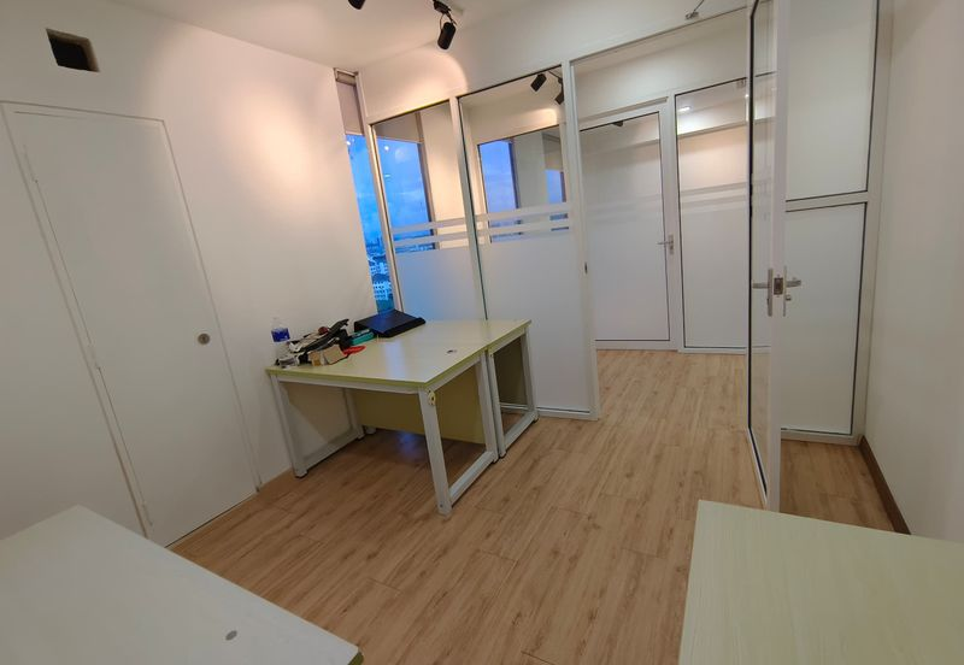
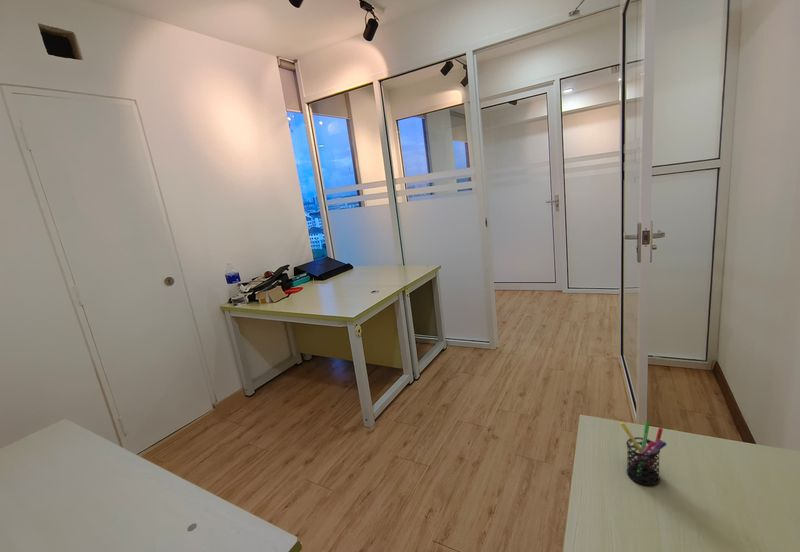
+ pen holder [620,421,668,486]
